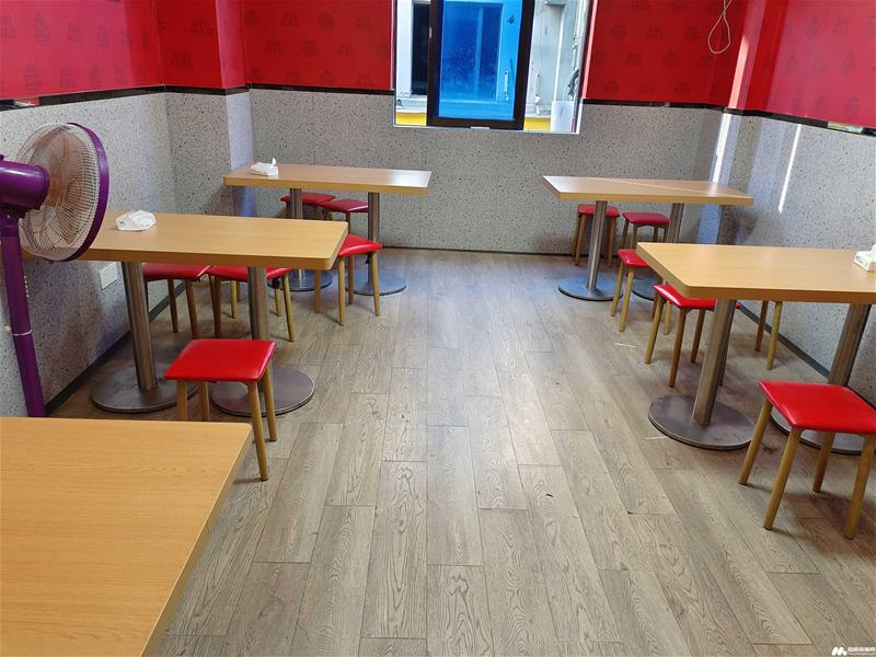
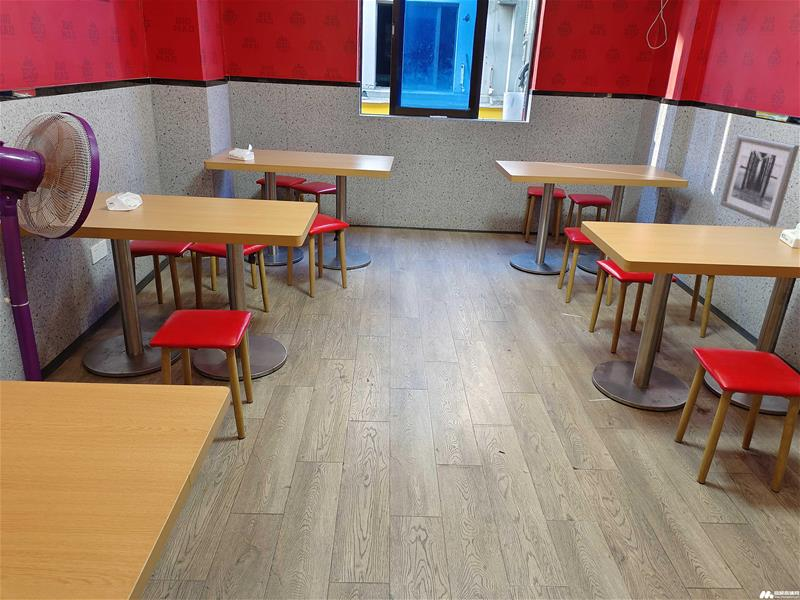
+ wall art [719,134,800,227]
